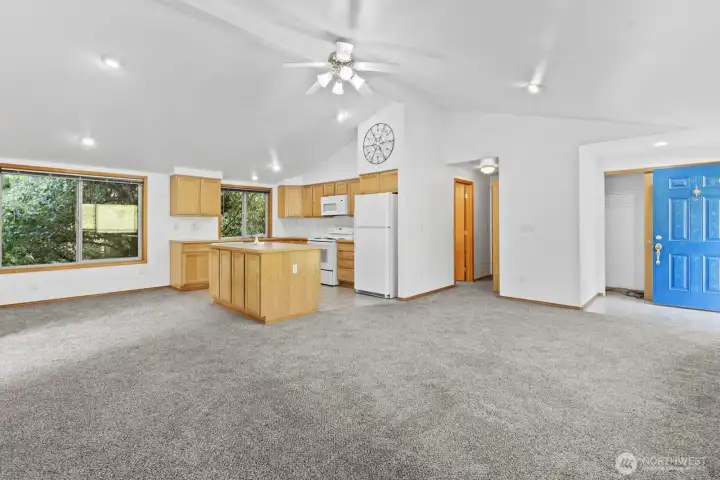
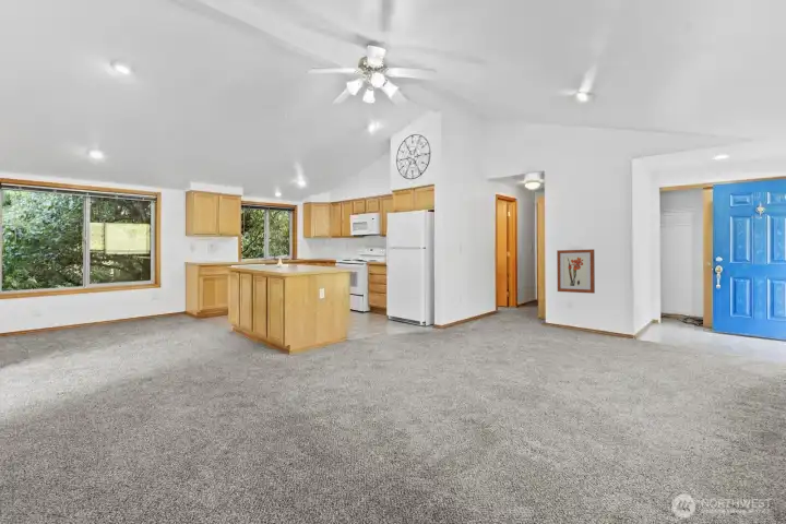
+ wall art [556,248,596,295]
